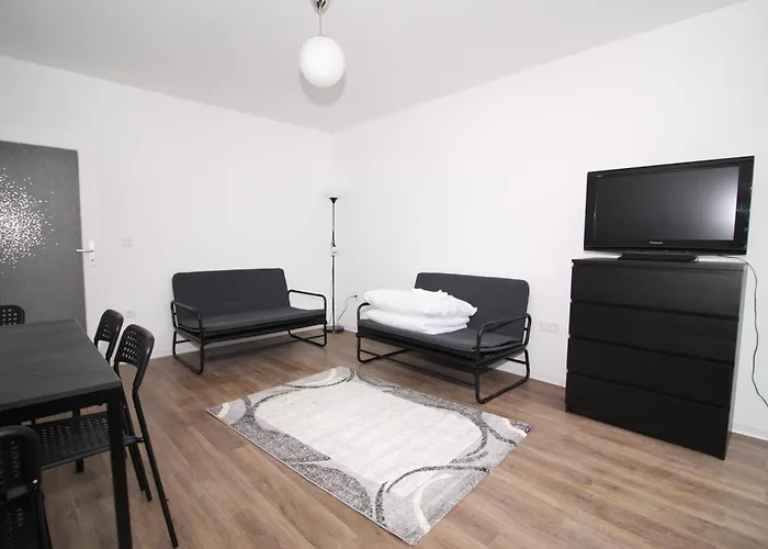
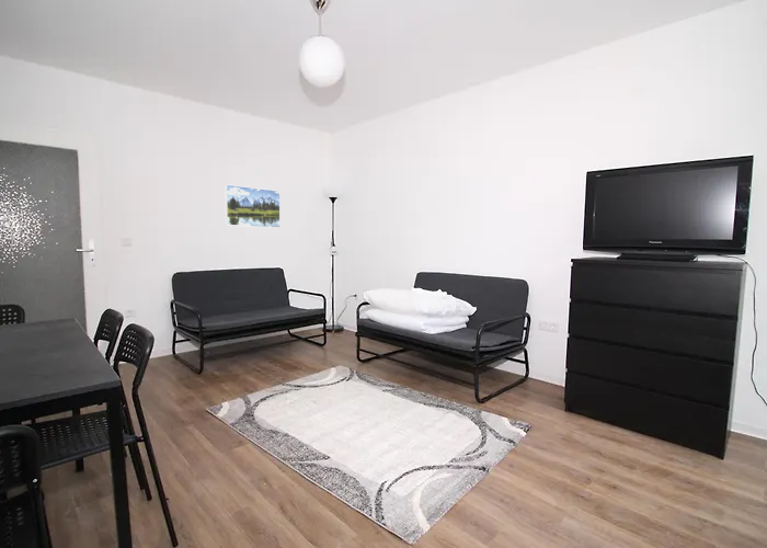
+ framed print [225,183,282,229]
